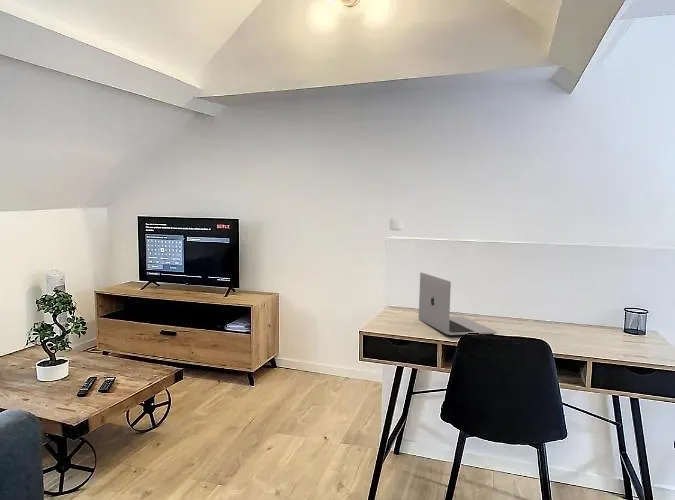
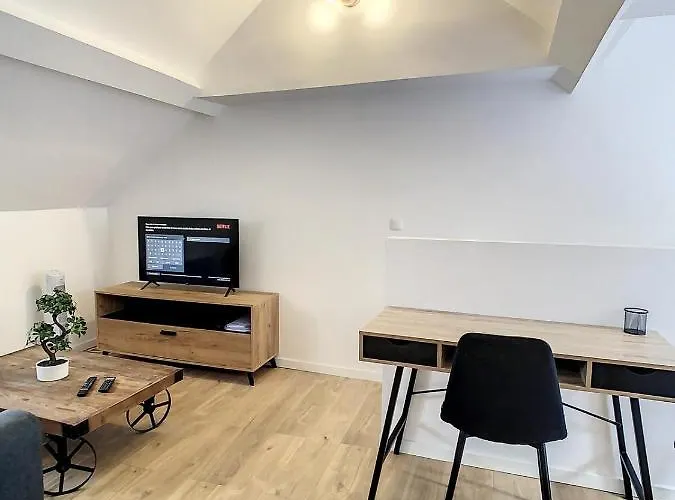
- laptop [418,272,498,336]
